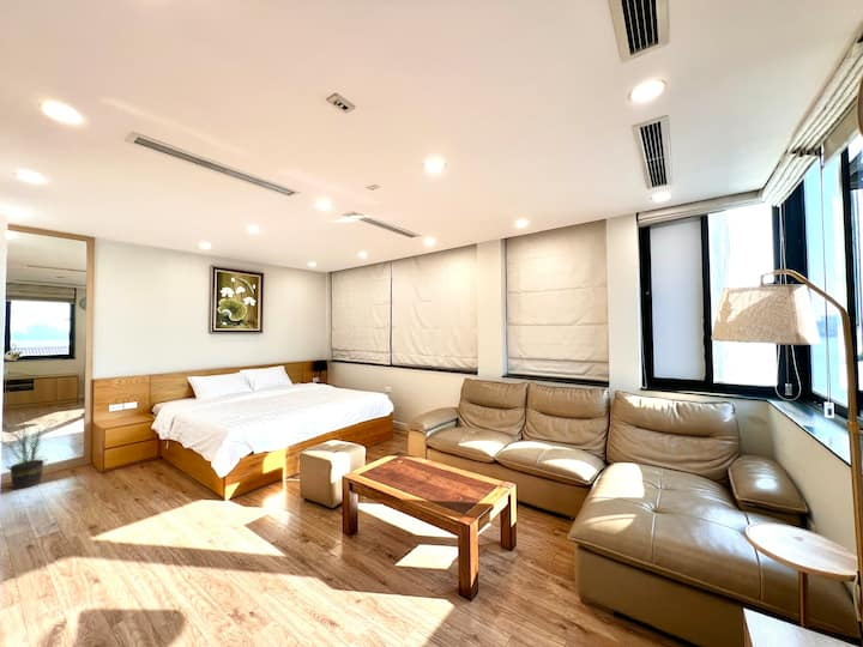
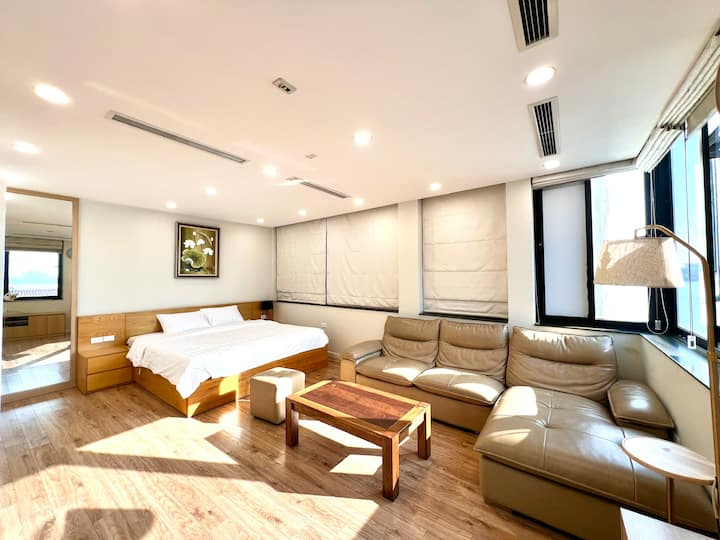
- potted plant [0,419,56,490]
